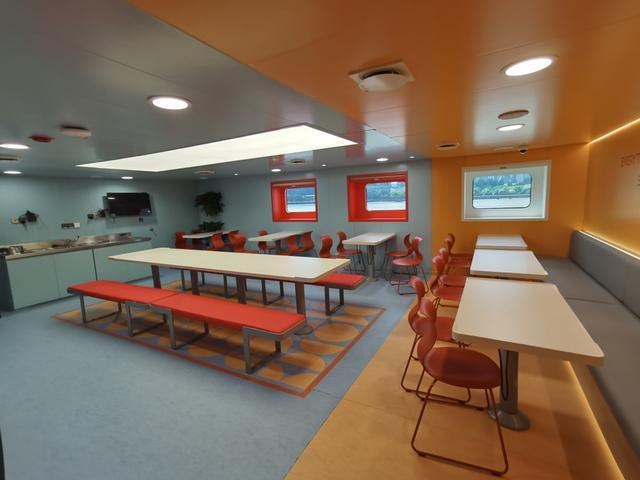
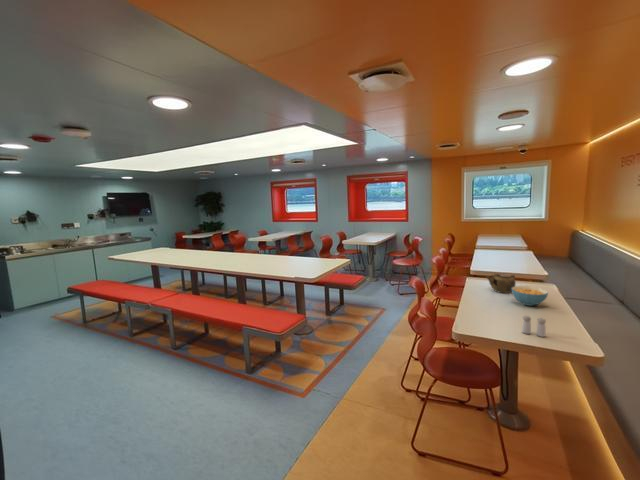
+ teapot [485,272,517,294]
+ salt and pepper shaker [521,315,547,338]
+ cereal bowl [511,285,549,307]
